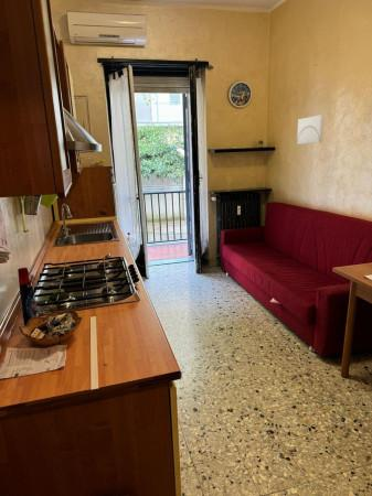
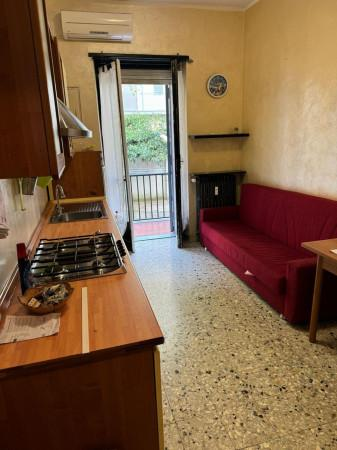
- wall art [296,114,326,145]
